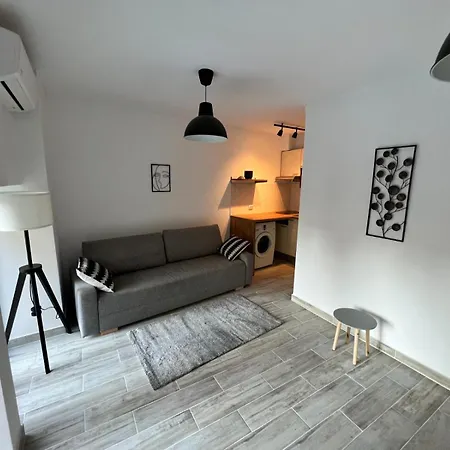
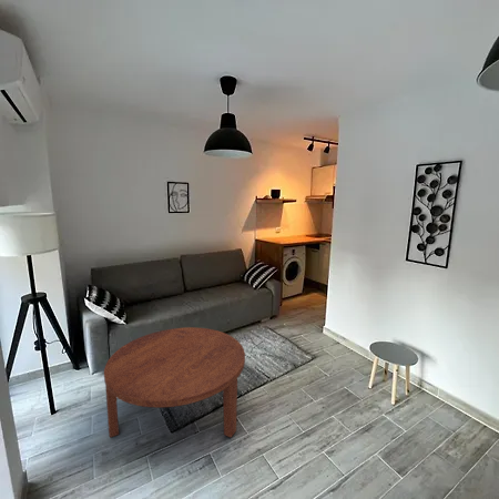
+ coffee table [103,326,246,438]
